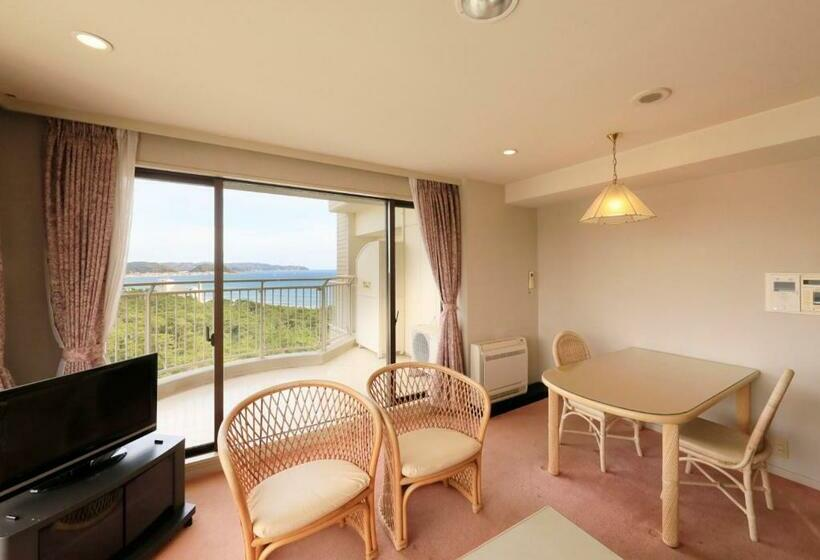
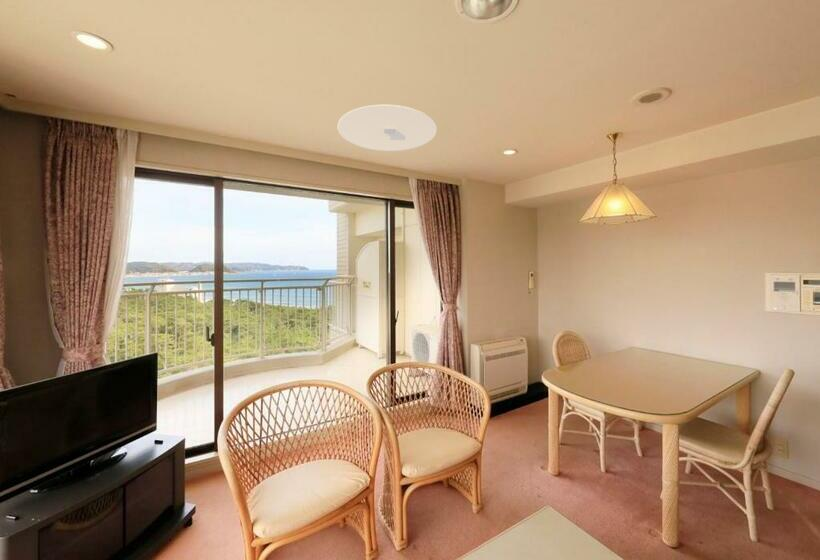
+ ceiling light [336,104,438,152]
